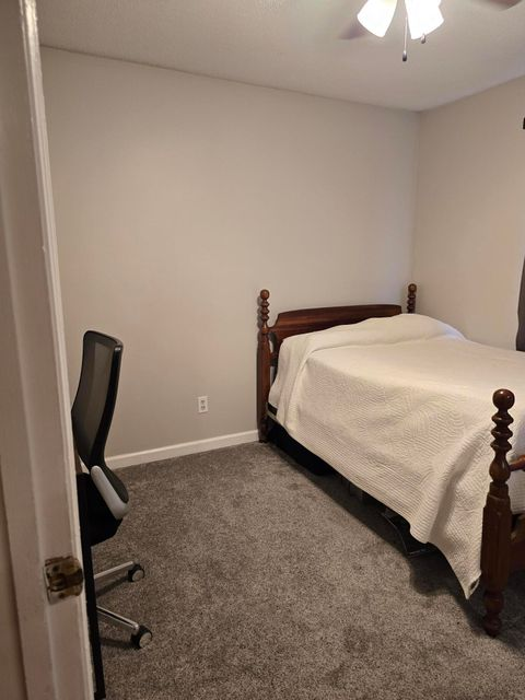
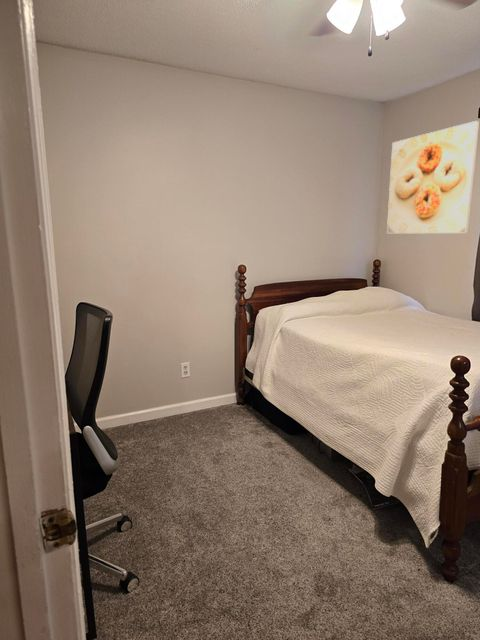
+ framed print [386,120,480,234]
